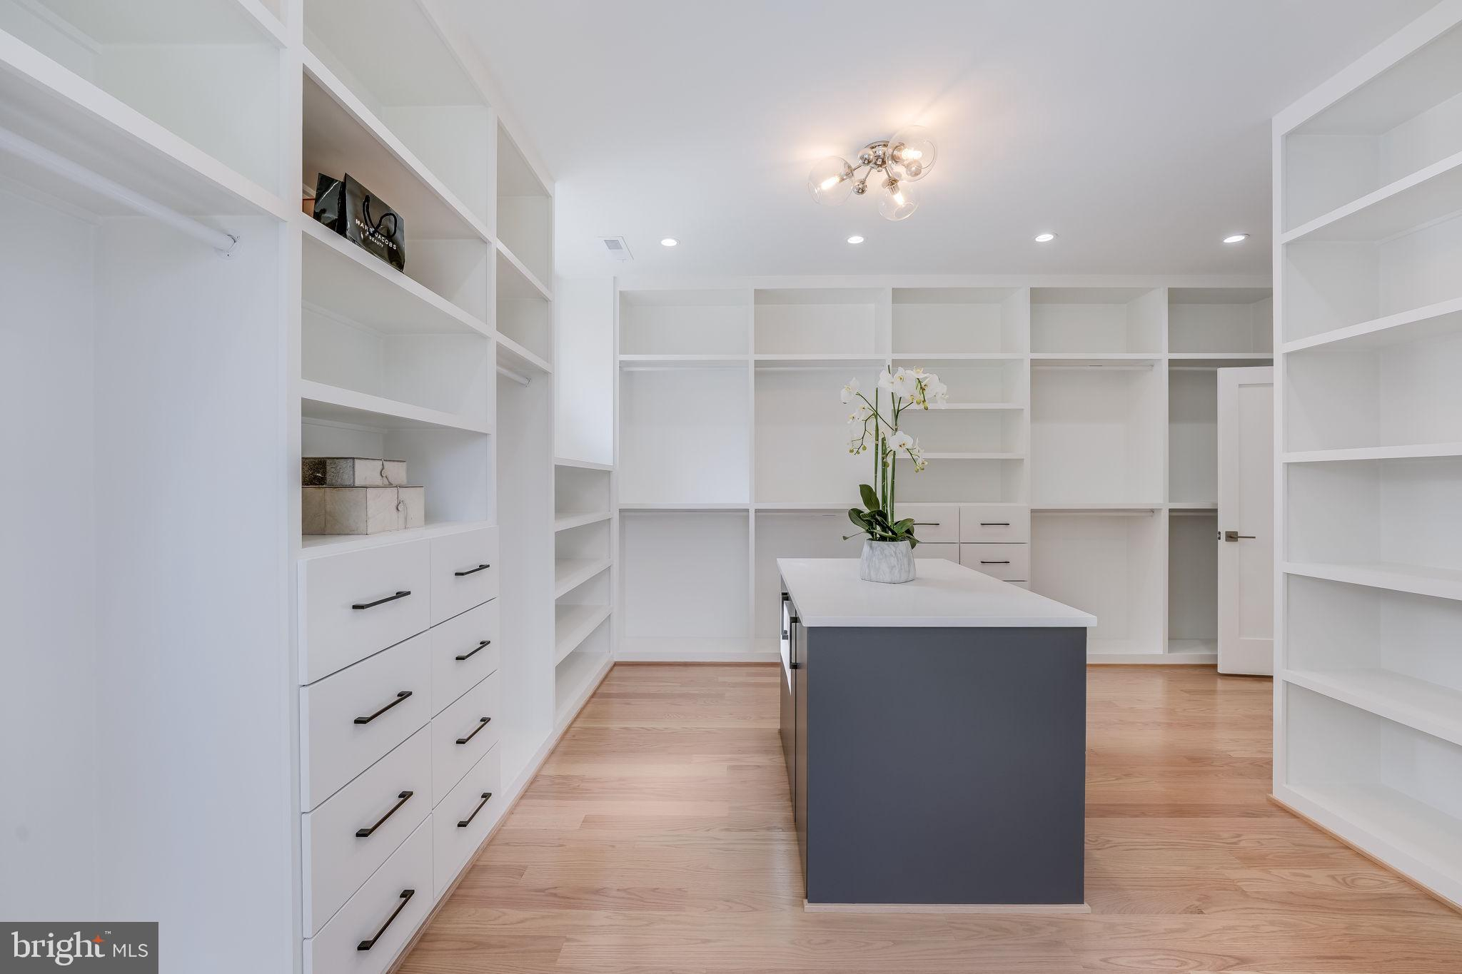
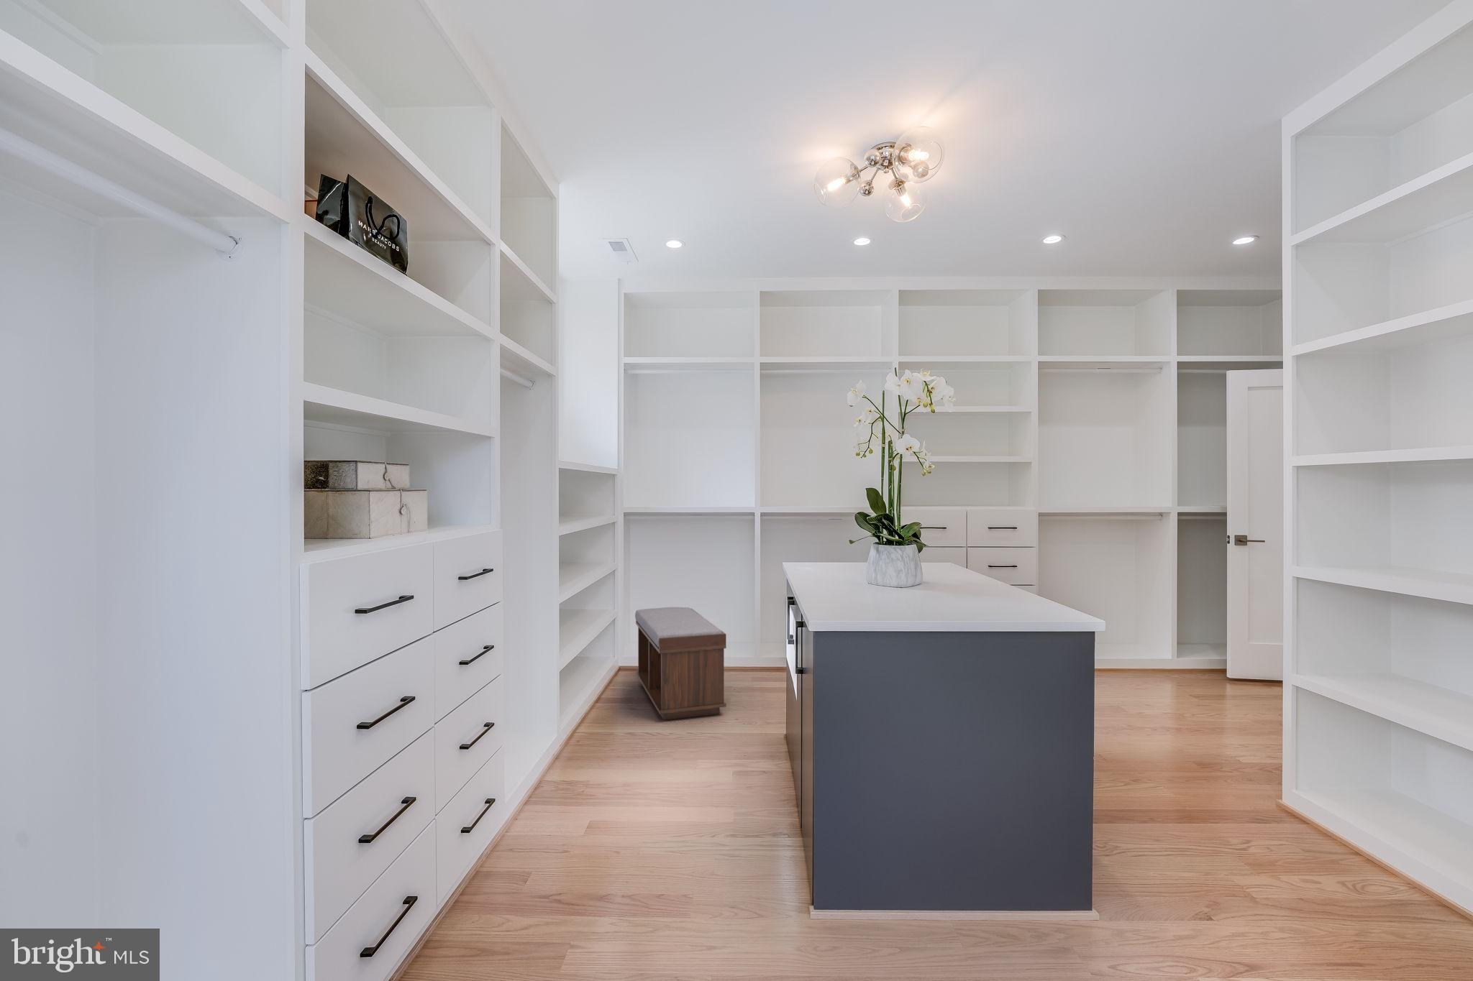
+ bench [634,607,727,720]
